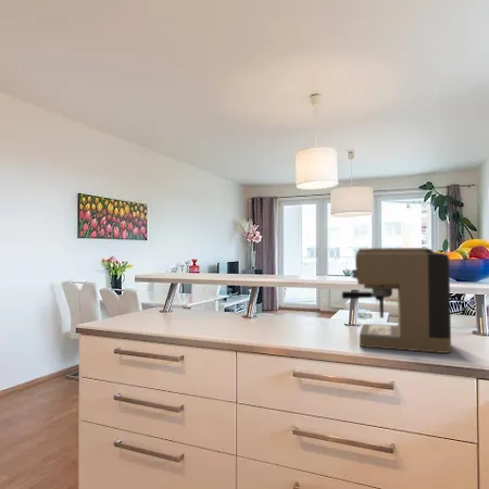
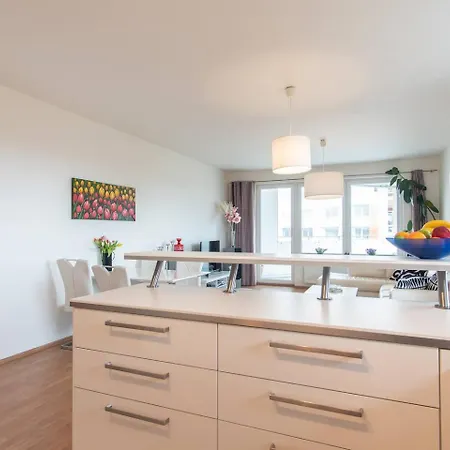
- coffee maker [340,247,452,354]
